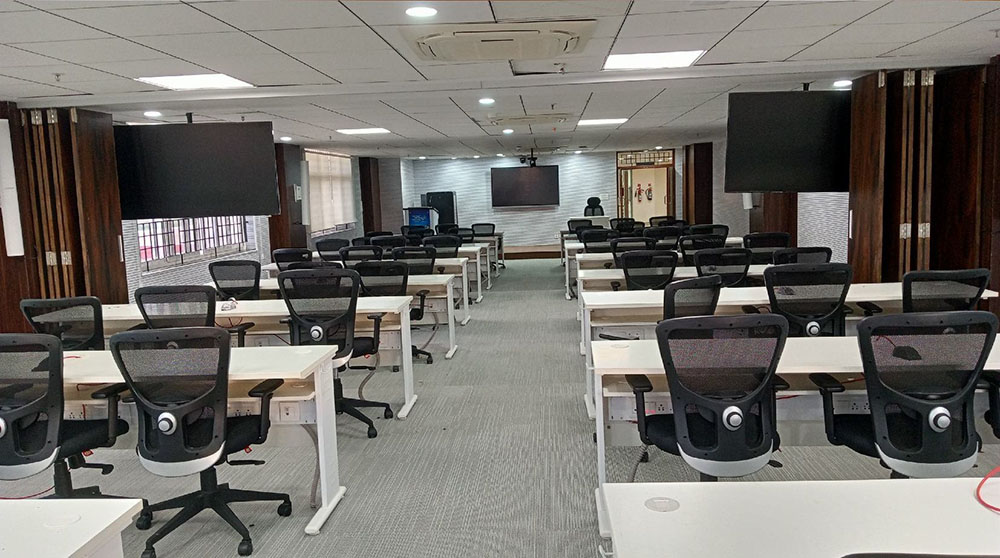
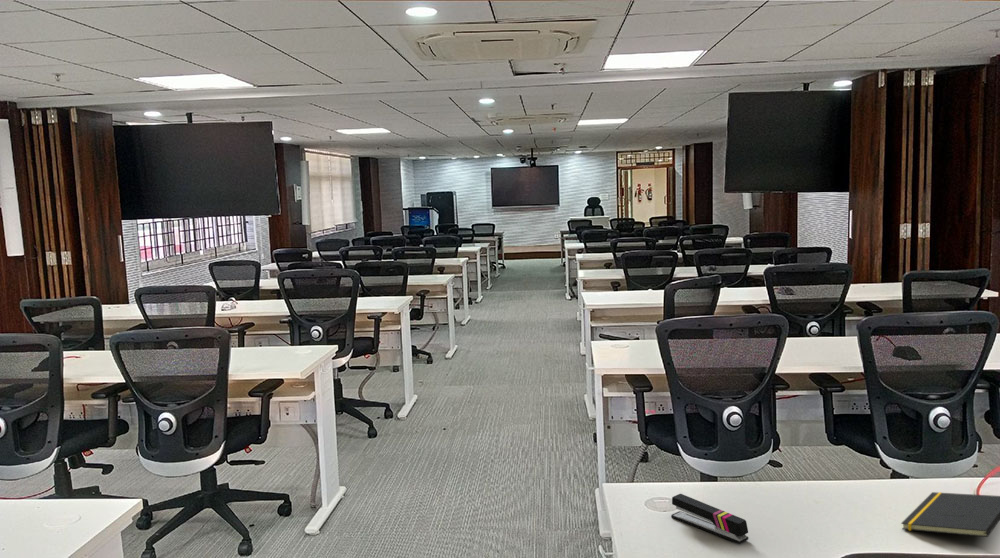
+ notepad [900,491,1000,538]
+ stapler [670,493,749,545]
